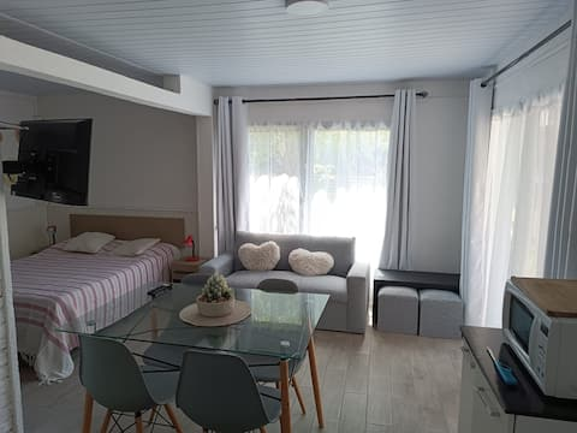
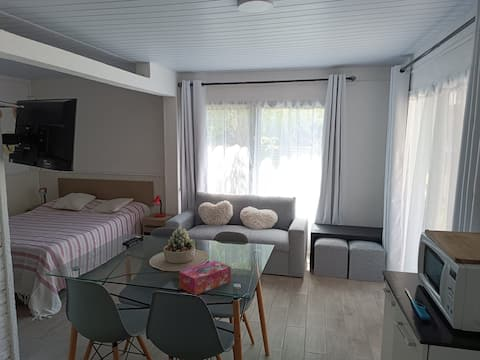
+ tissue box [178,260,232,296]
